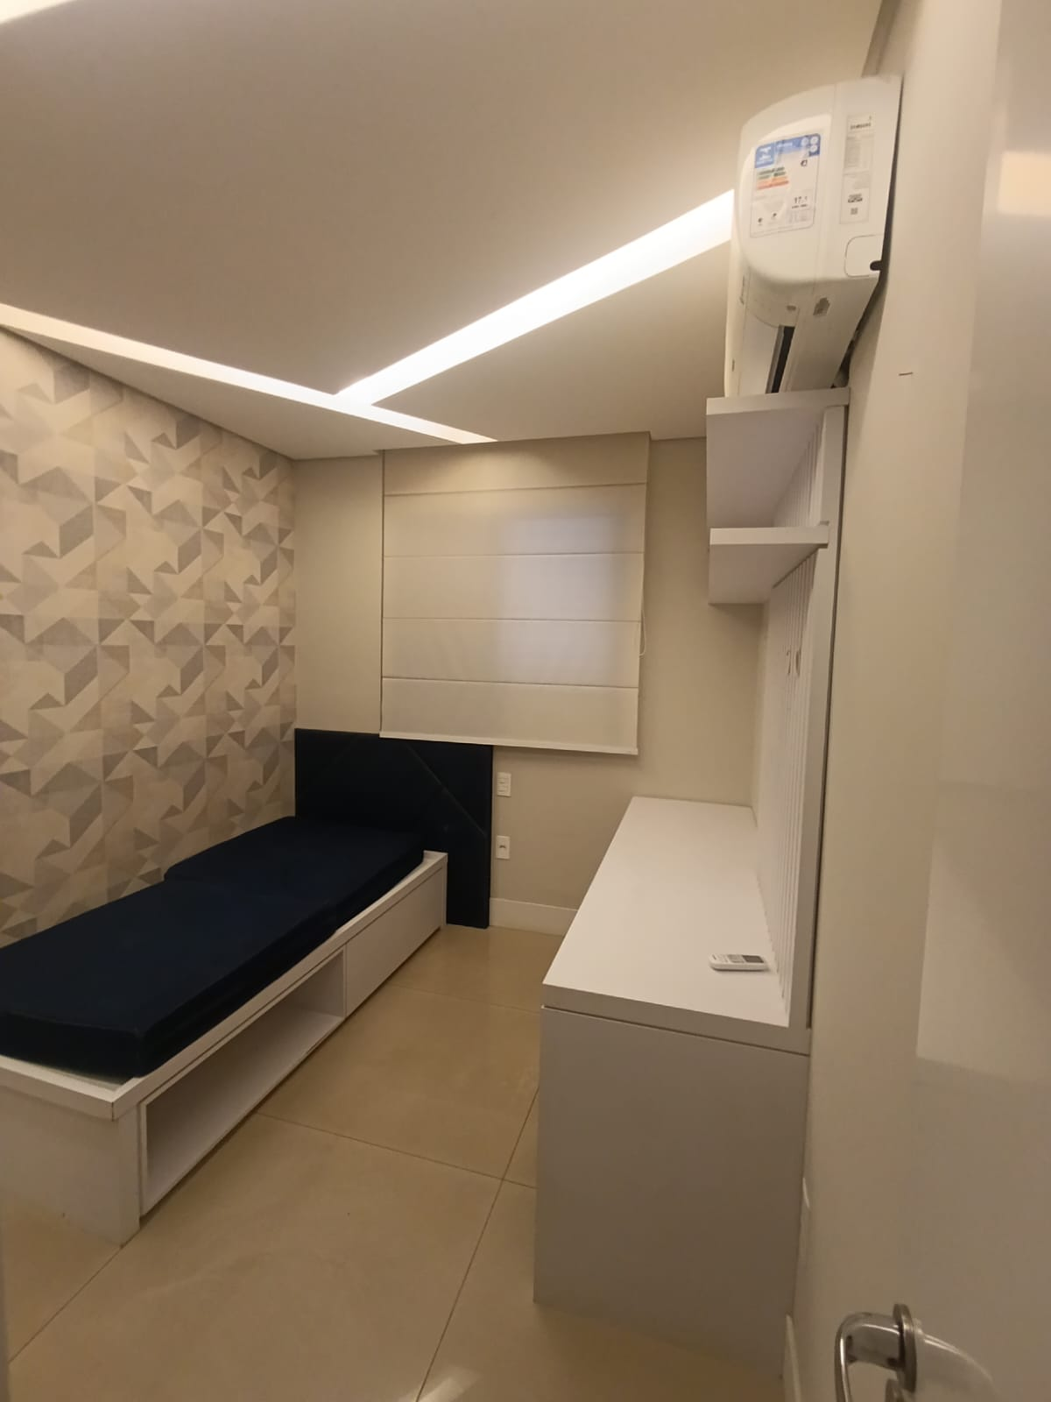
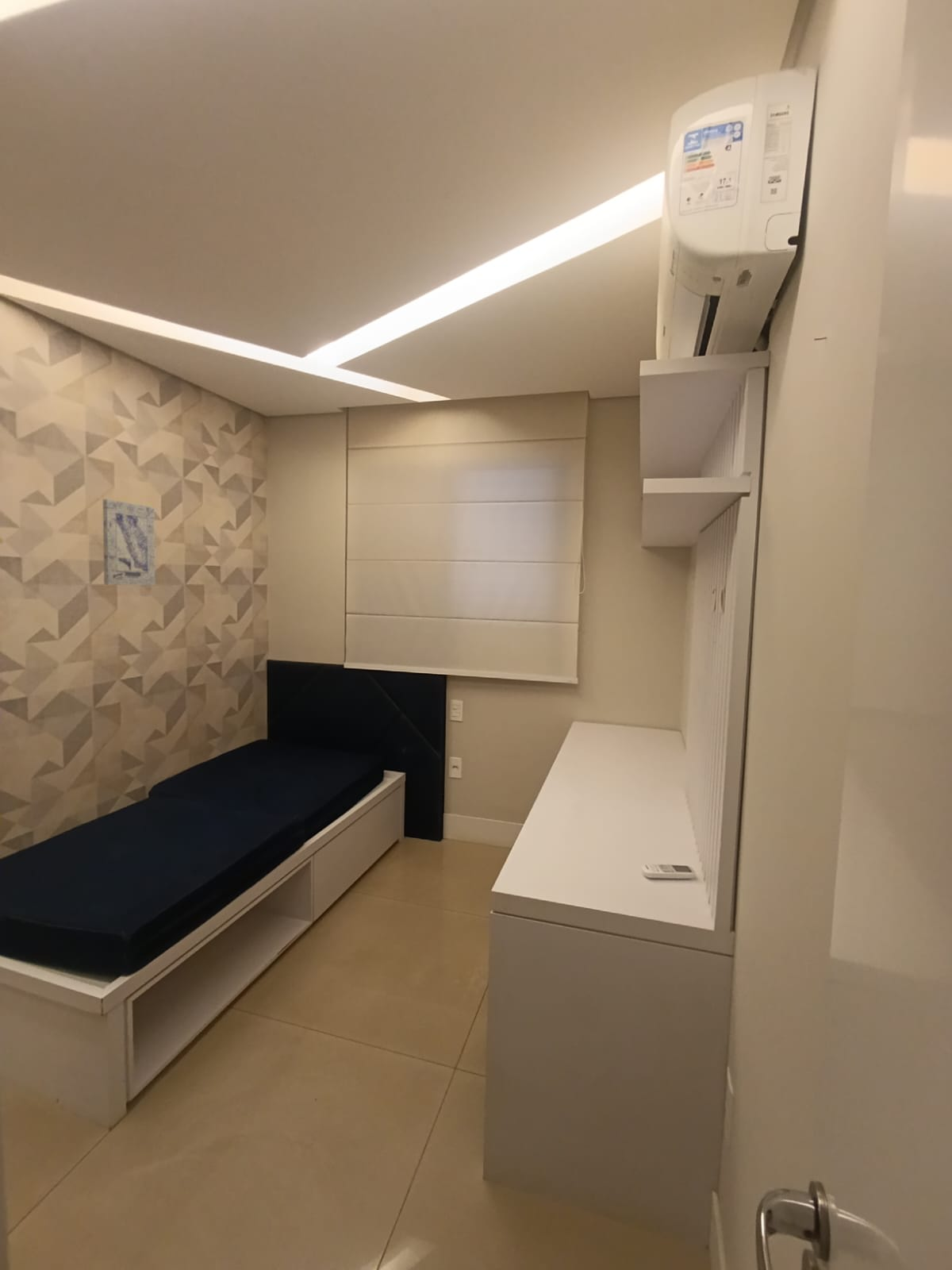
+ wall art [102,498,156,587]
